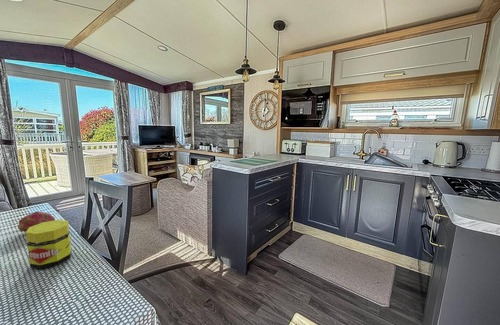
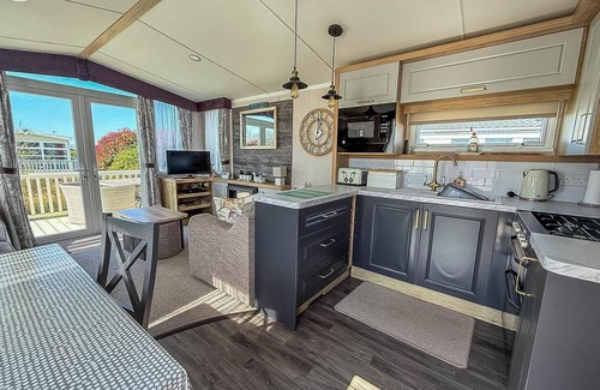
- jar [25,219,73,270]
- fruit [17,211,56,233]
